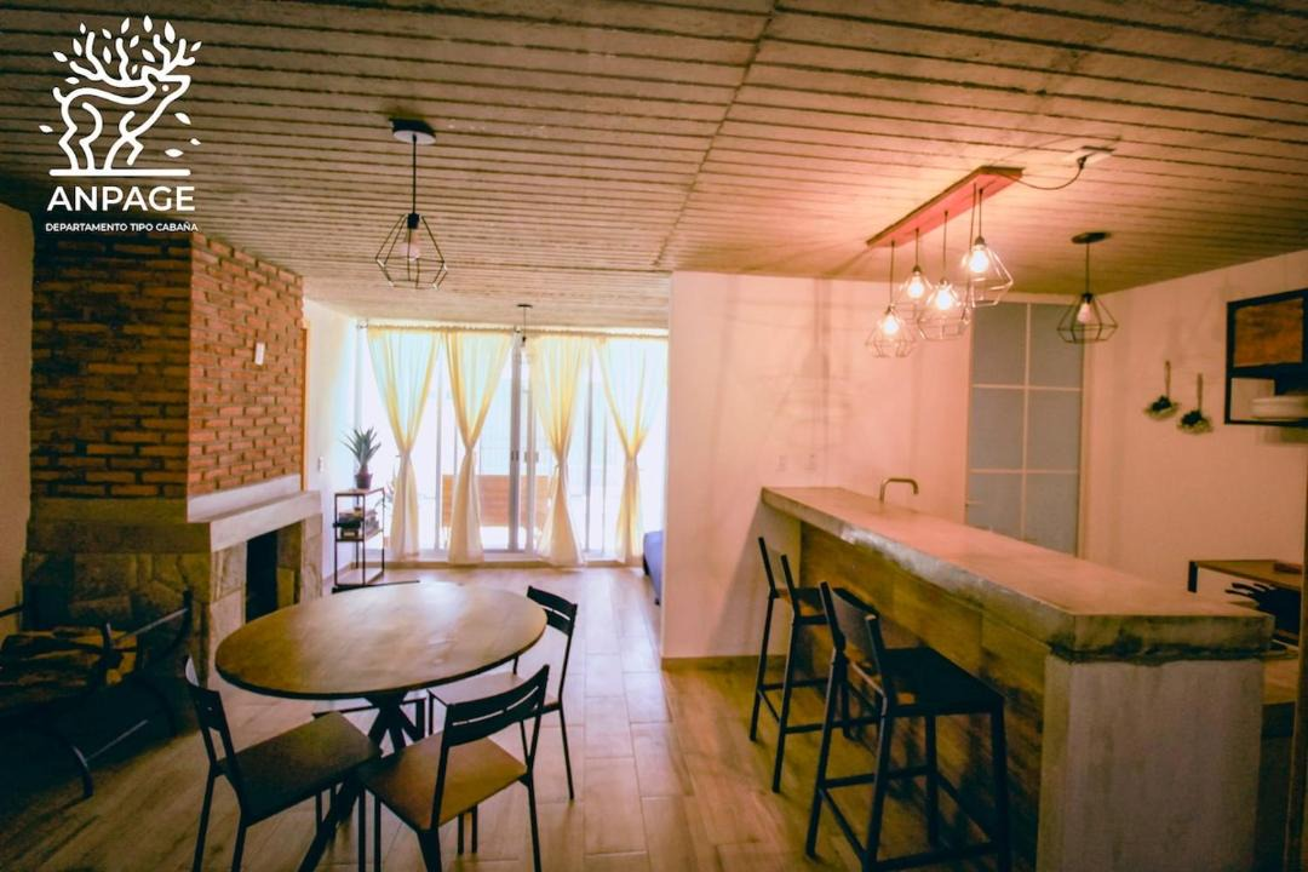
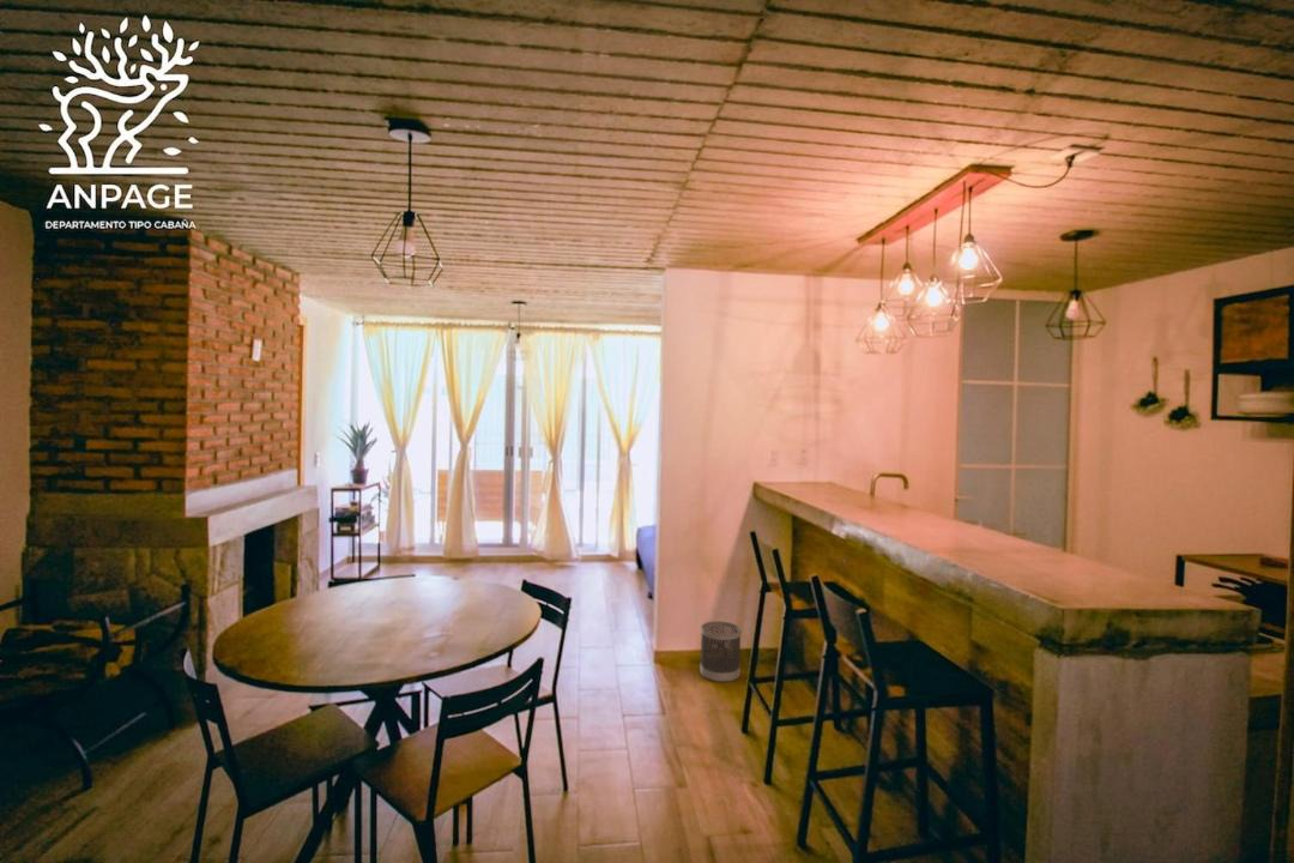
+ wastebasket [699,620,743,683]
